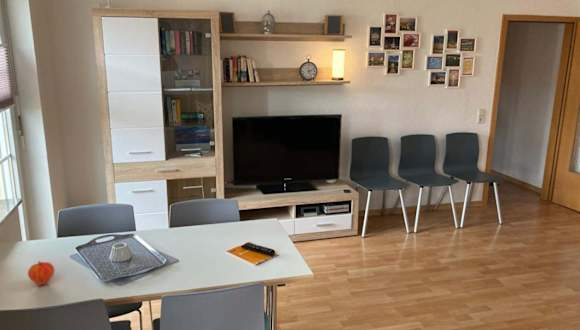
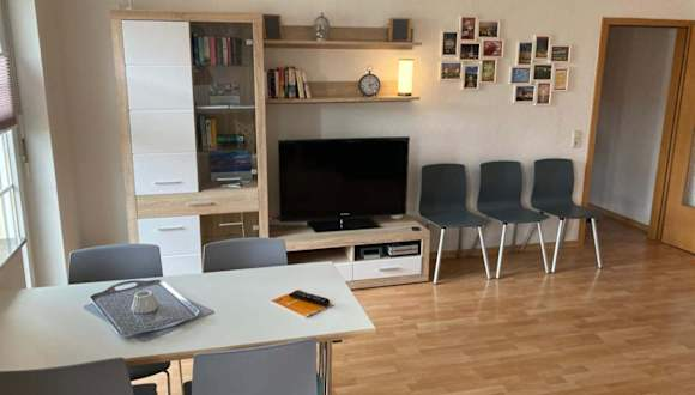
- fruit [27,260,55,287]
